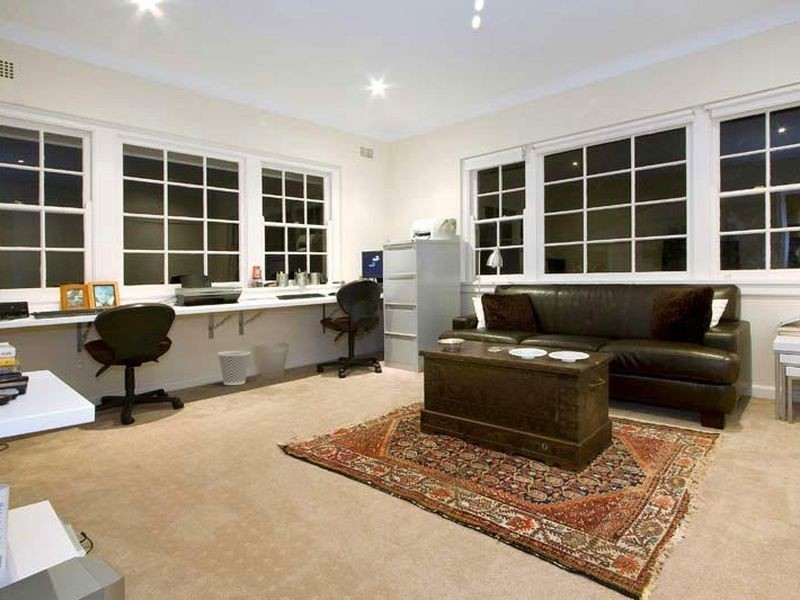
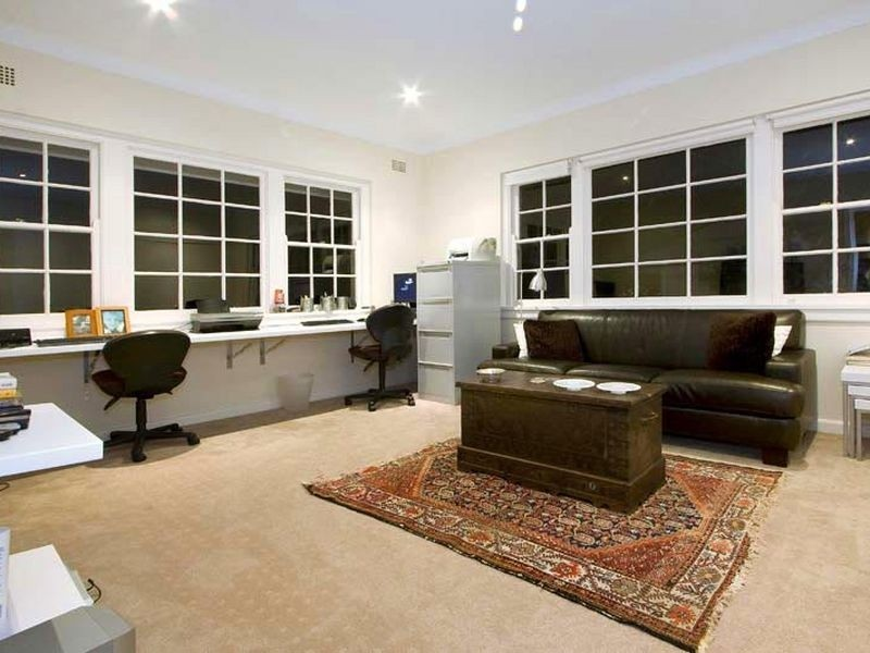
- wastebasket [217,350,252,386]
